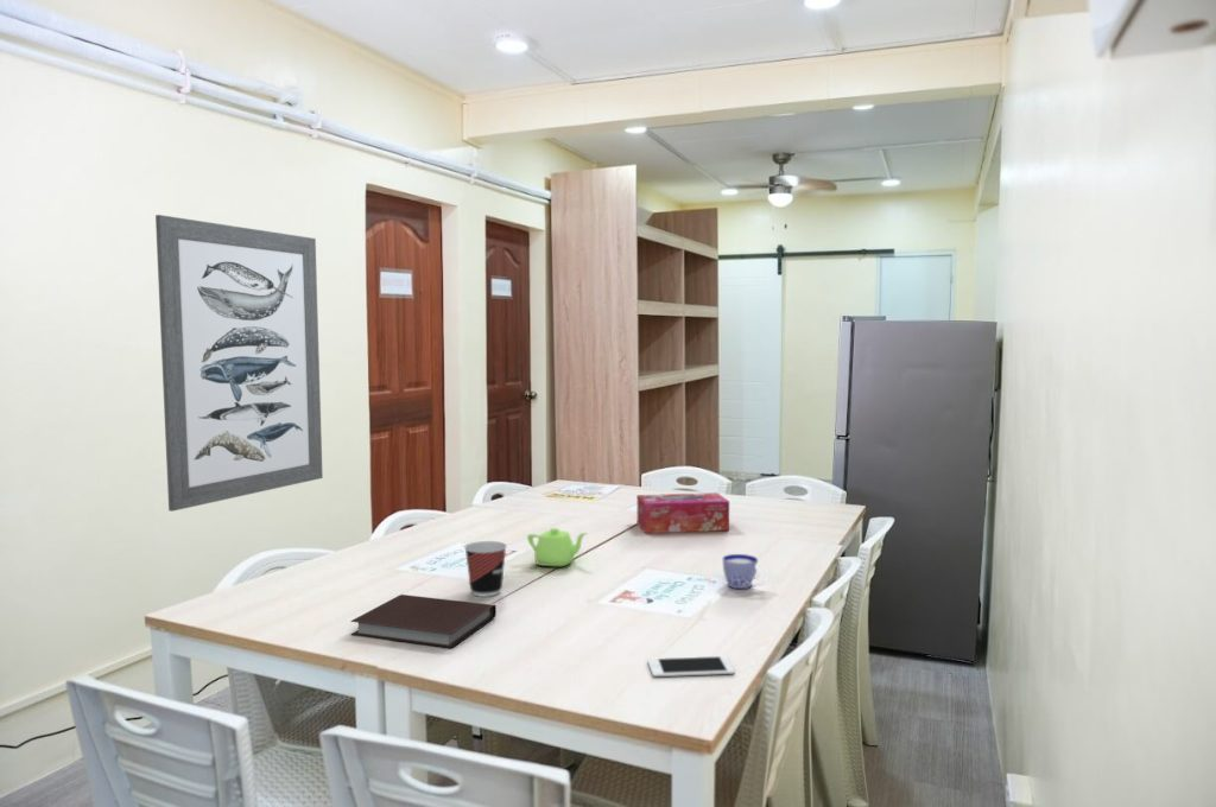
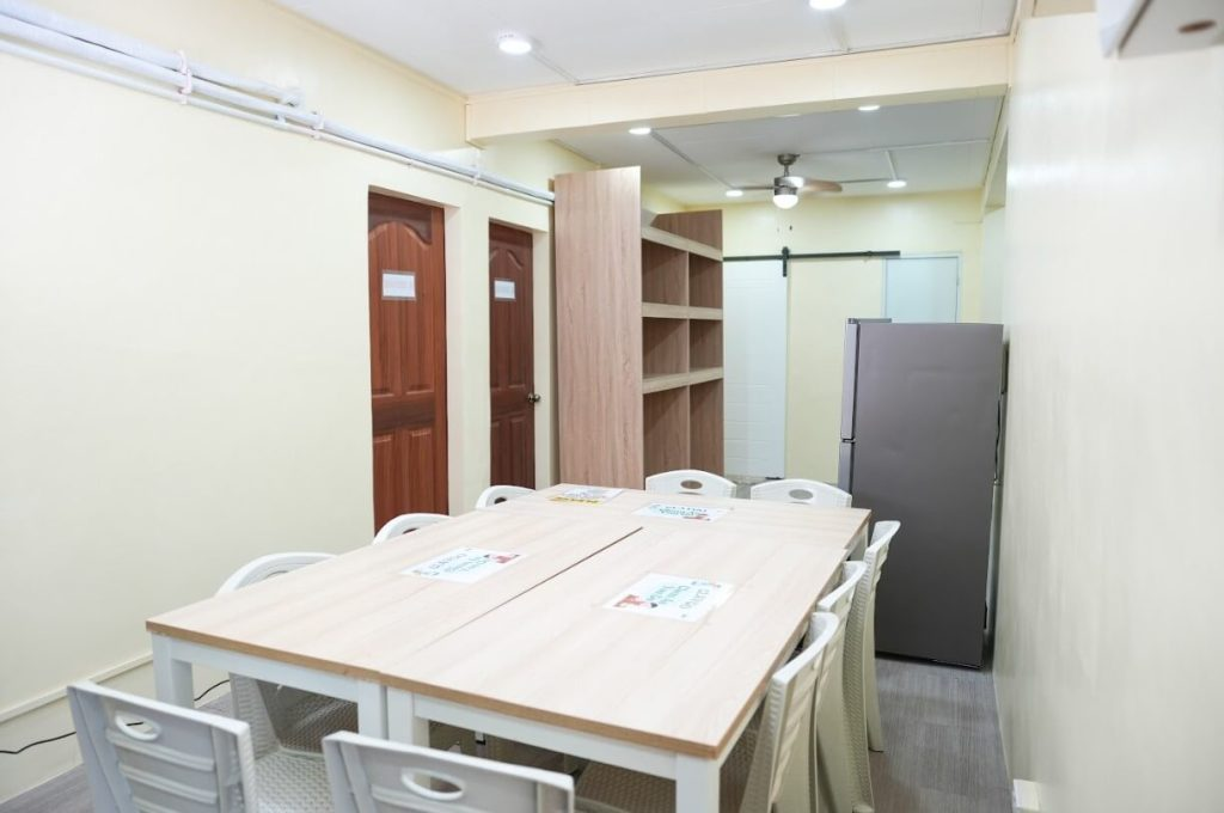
- teapot [526,527,588,567]
- notebook [349,593,498,649]
- cup [722,553,770,590]
- cup [463,540,508,598]
- cell phone [647,655,736,678]
- wall art [154,214,324,513]
- tissue box [636,491,730,534]
